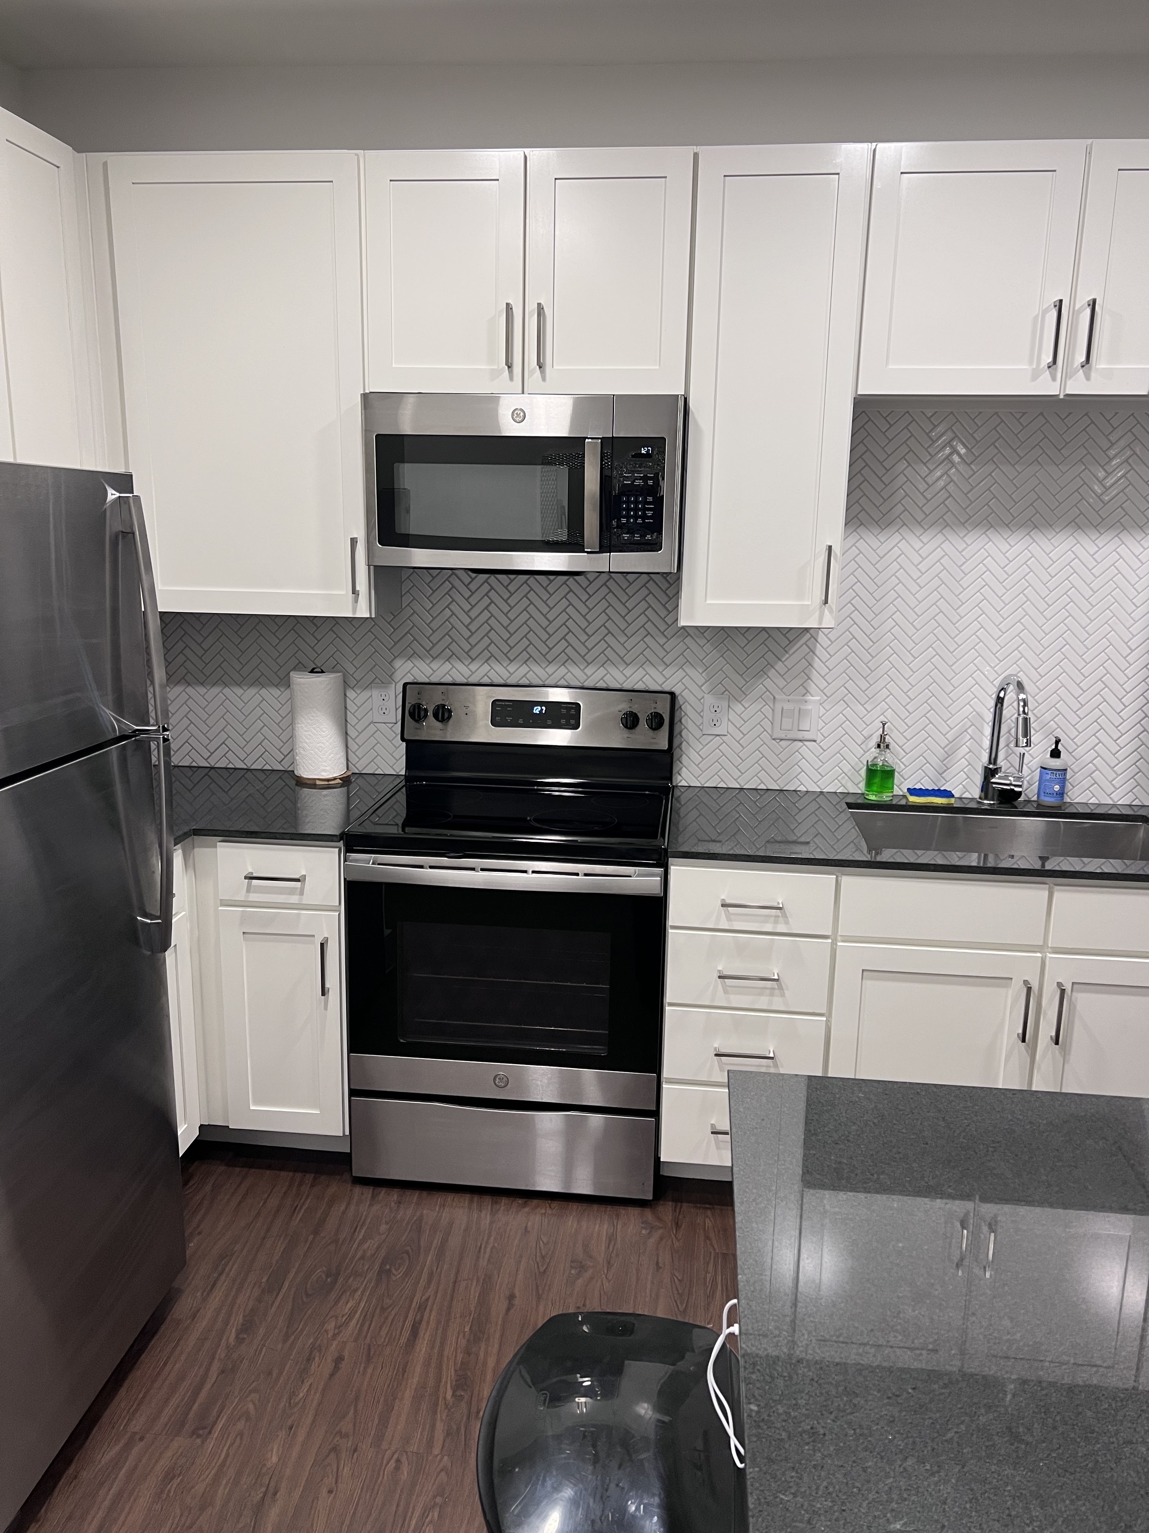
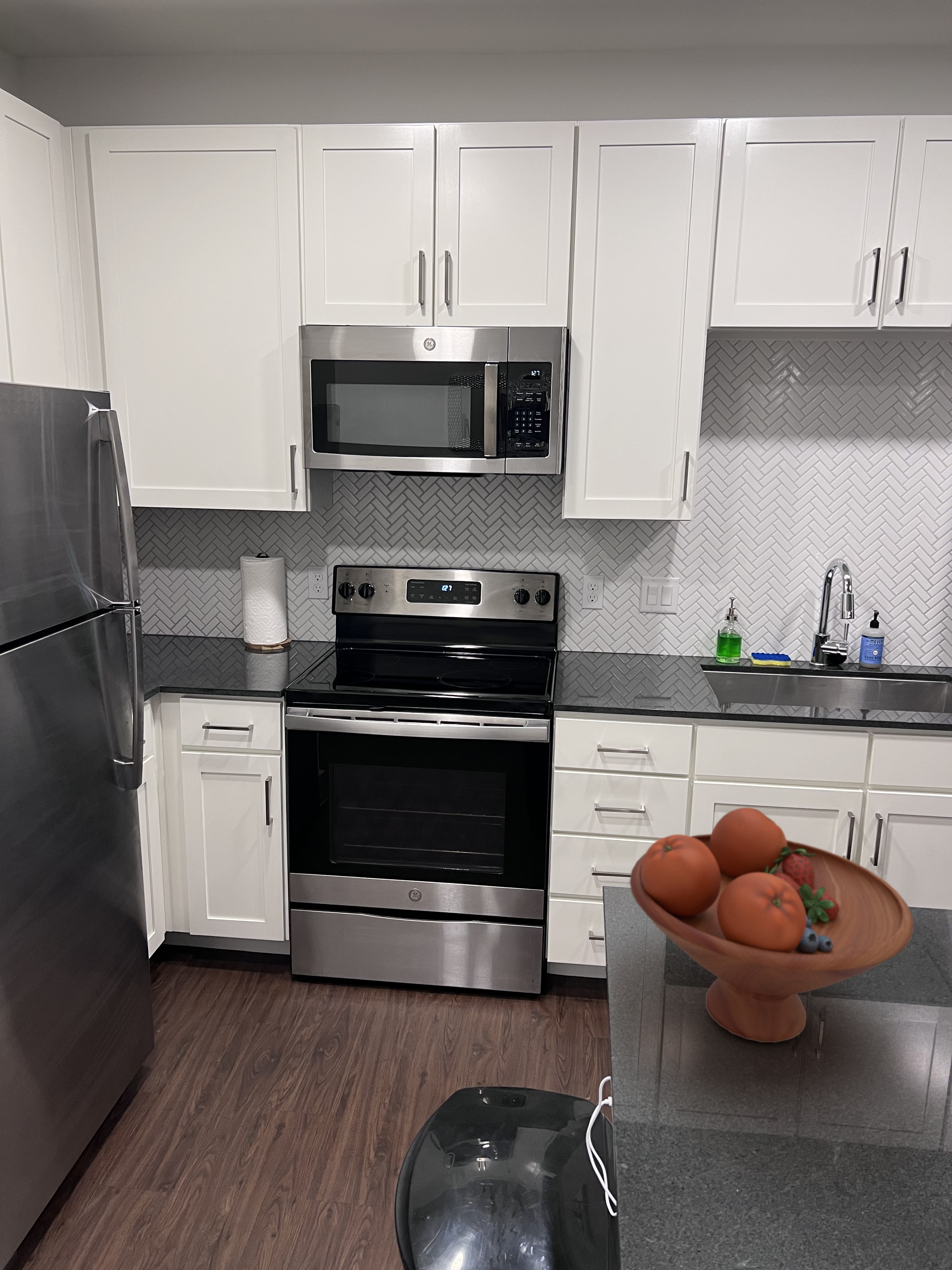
+ fruit bowl [629,807,914,1043]
